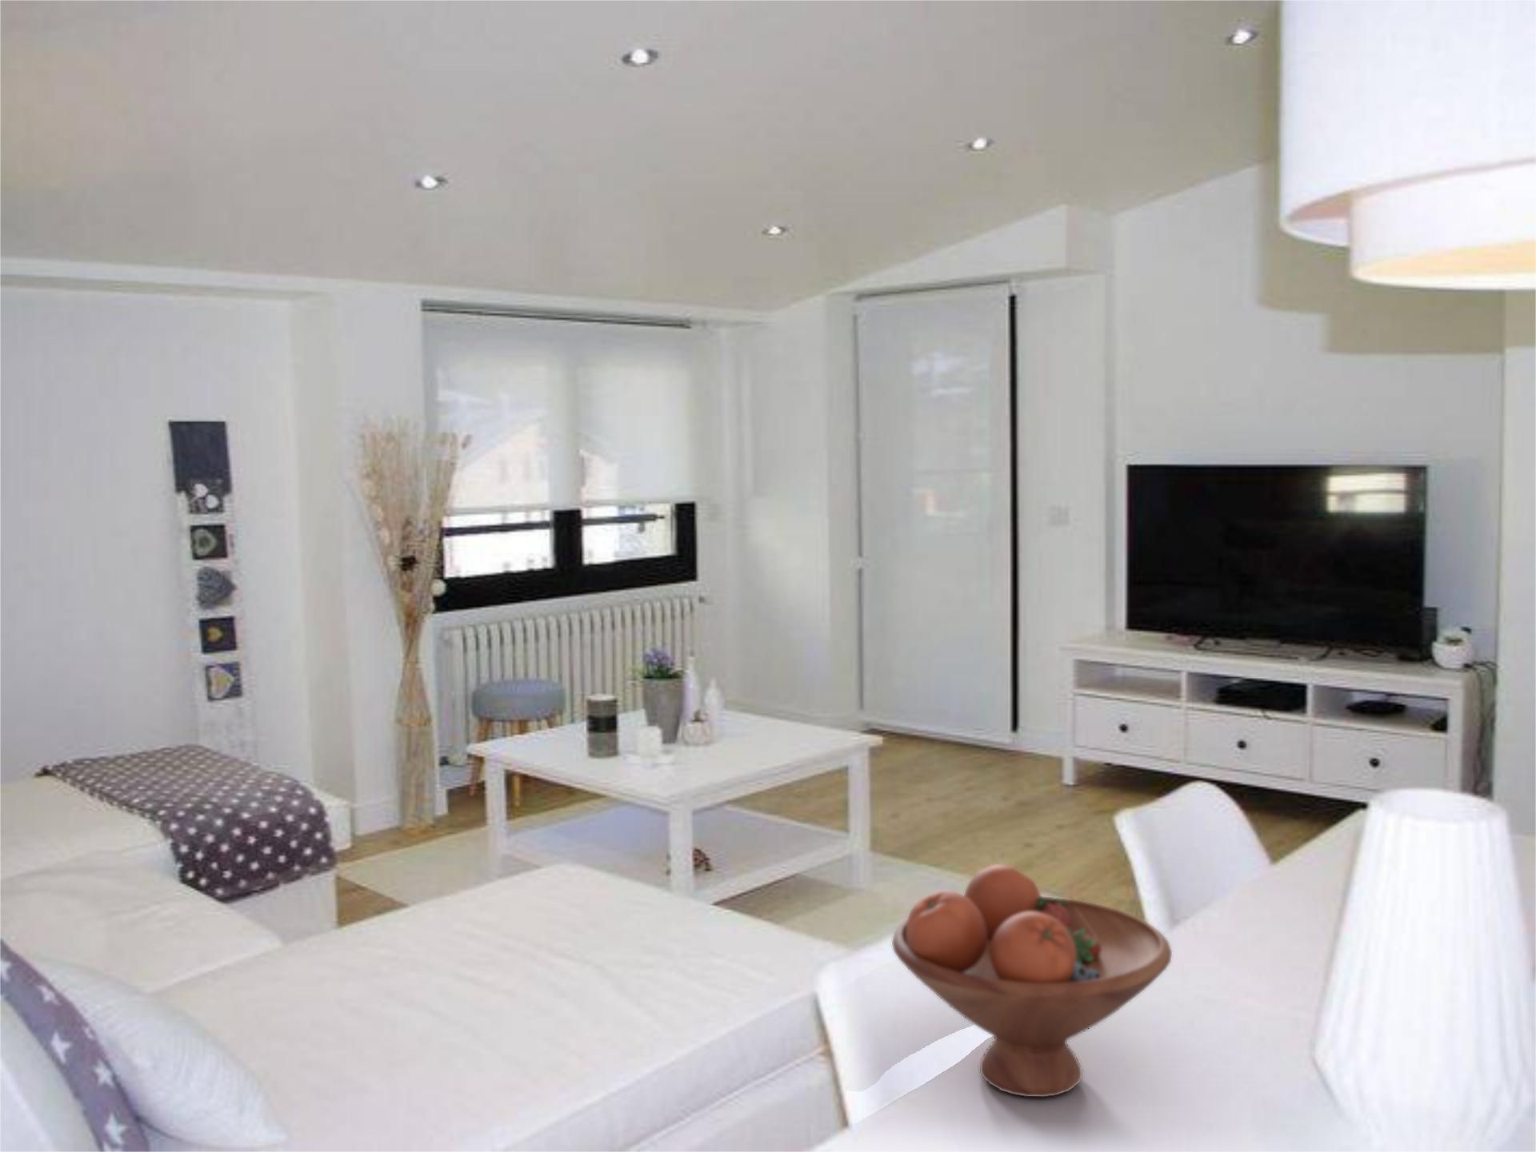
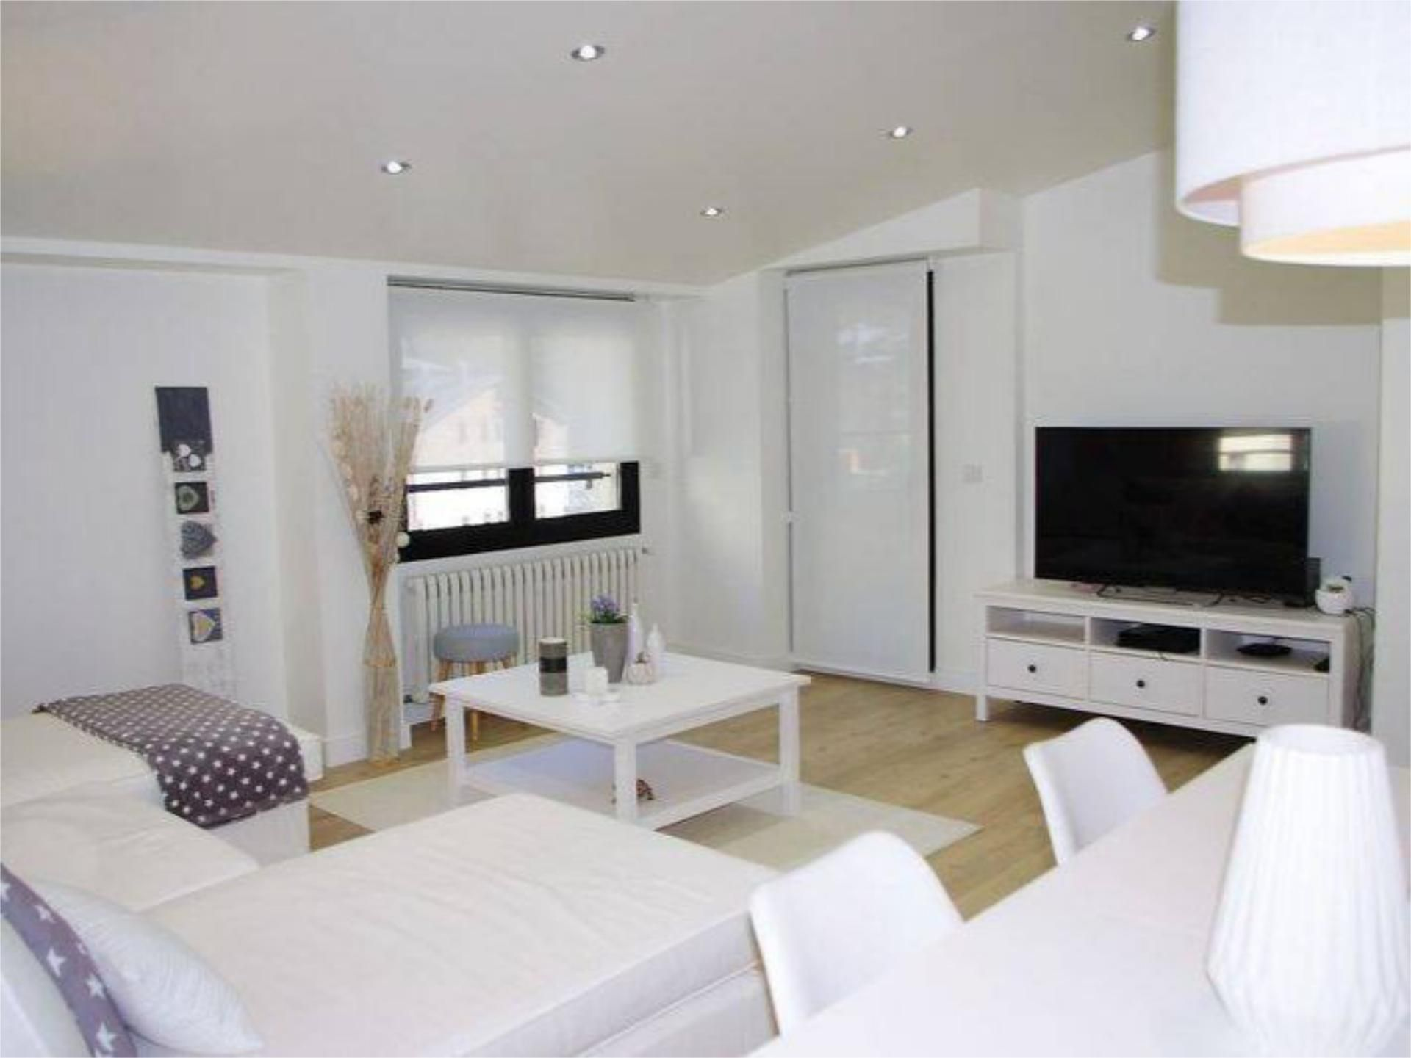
- fruit bowl [891,864,1173,1099]
